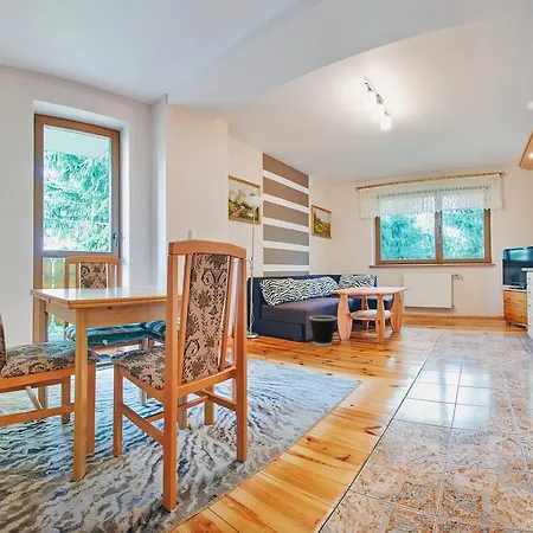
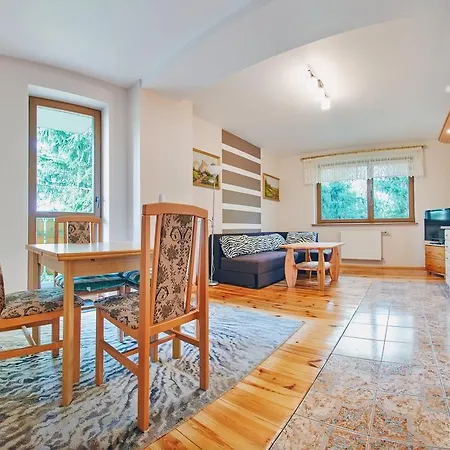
- wastebasket [308,314,338,347]
